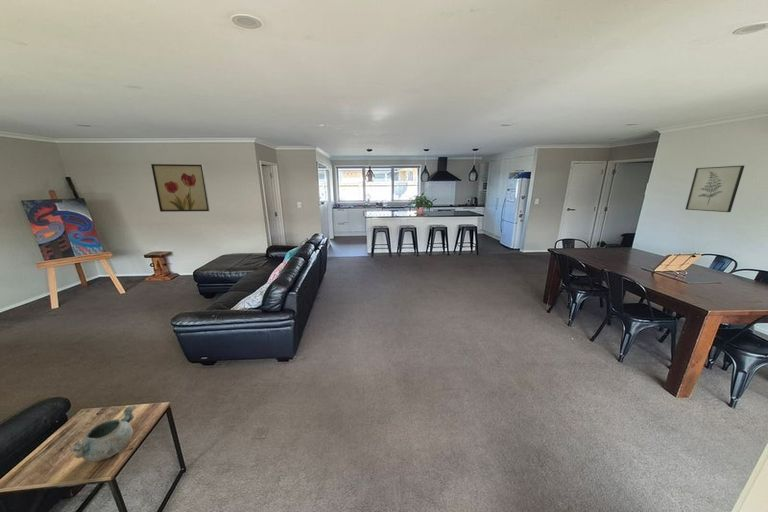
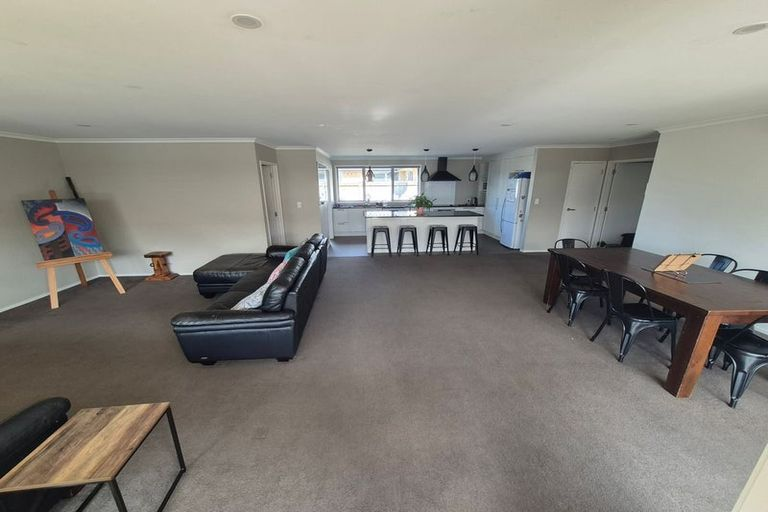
- wall art [150,163,210,213]
- wall art [684,165,745,213]
- decorative bowl [69,404,137,462]
